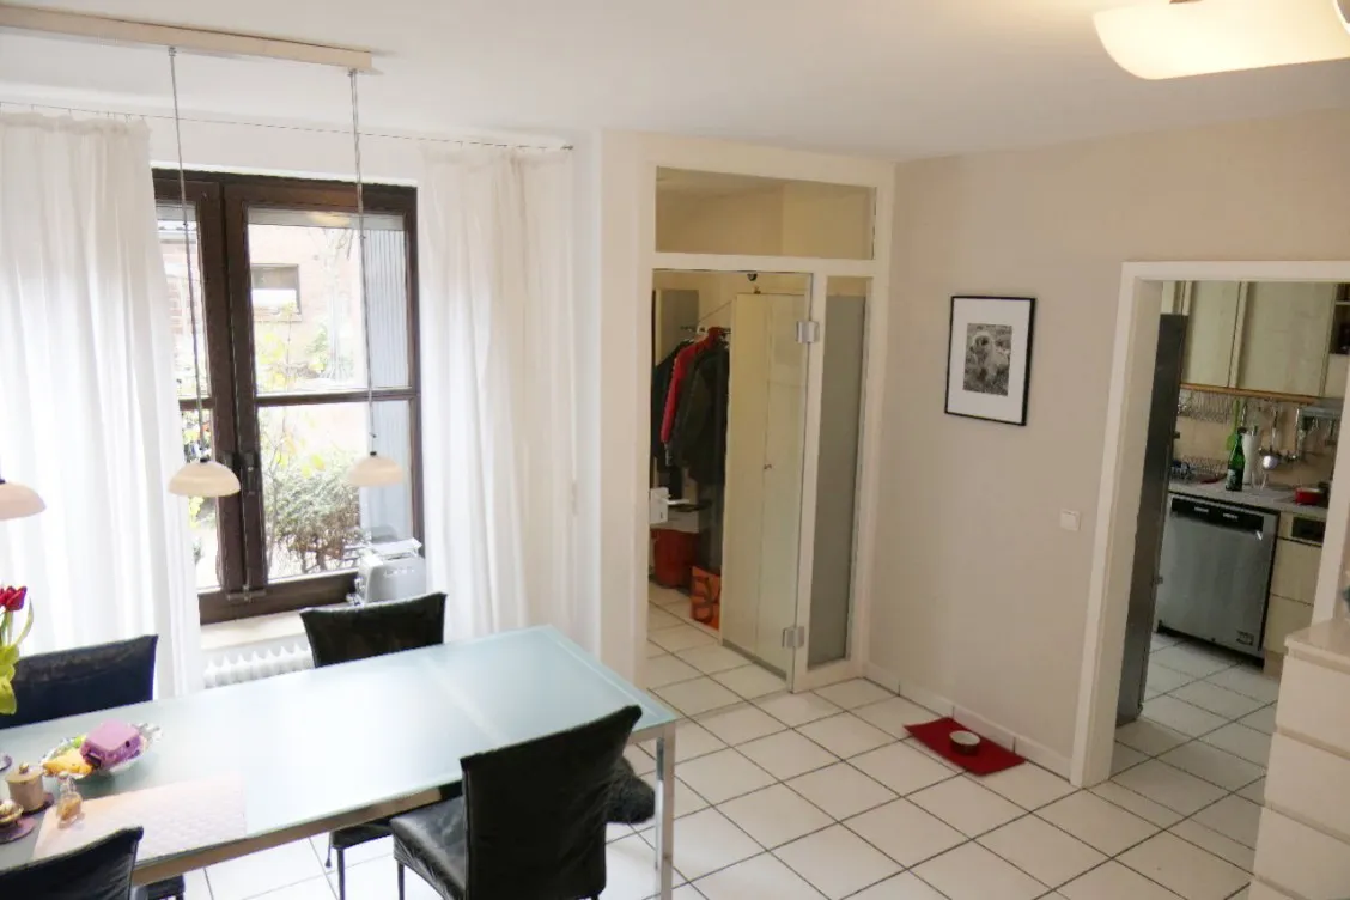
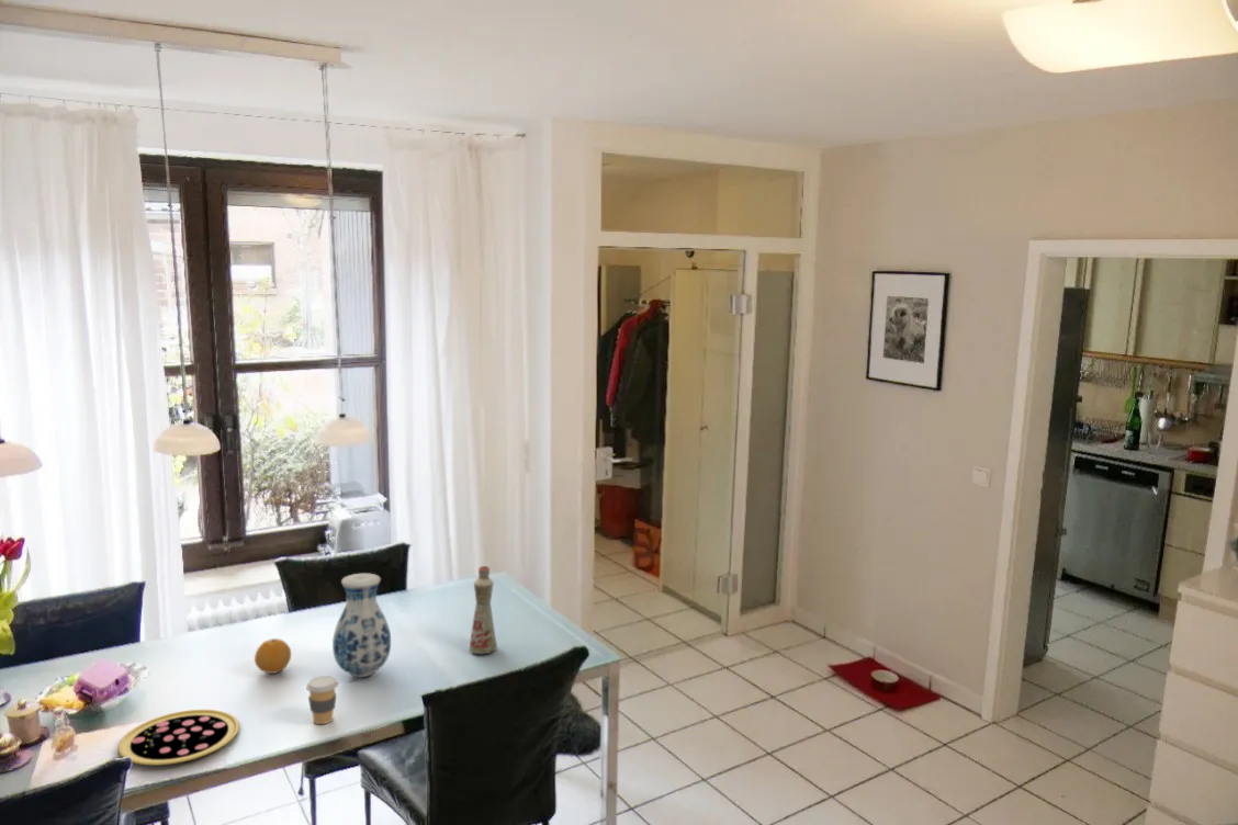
+ coffee cup [305,675,339,725]
+ fruit [254,637,292,675]
+ vase [331,573,392,678]
+ pizza [117,709,240,766]
+ bottle [469,565,498,655]
